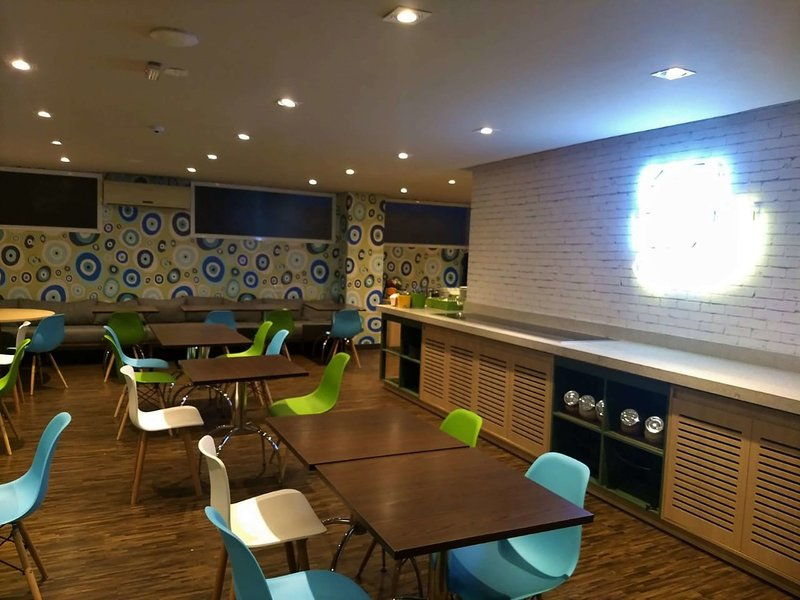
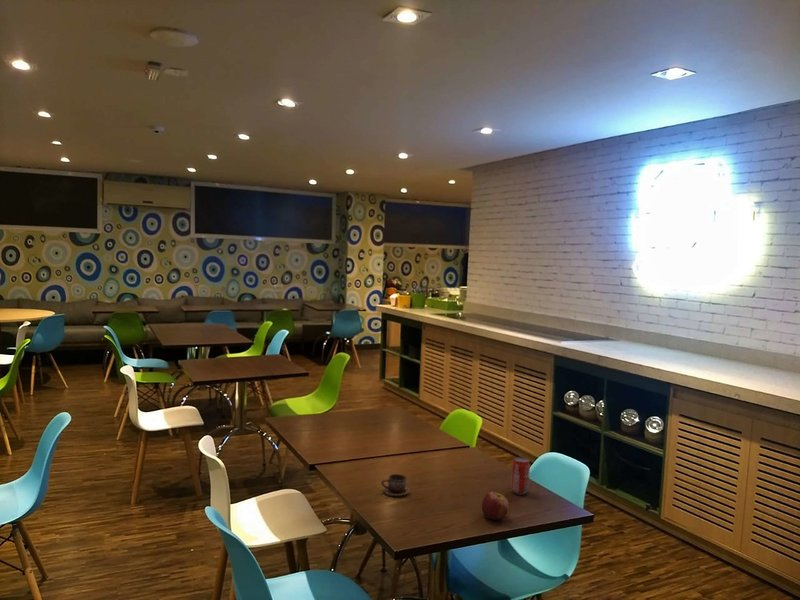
+ cup [380,473,411,497]
+ beverage can [510,456,531,496]
+ apple [481,491,509,522]
